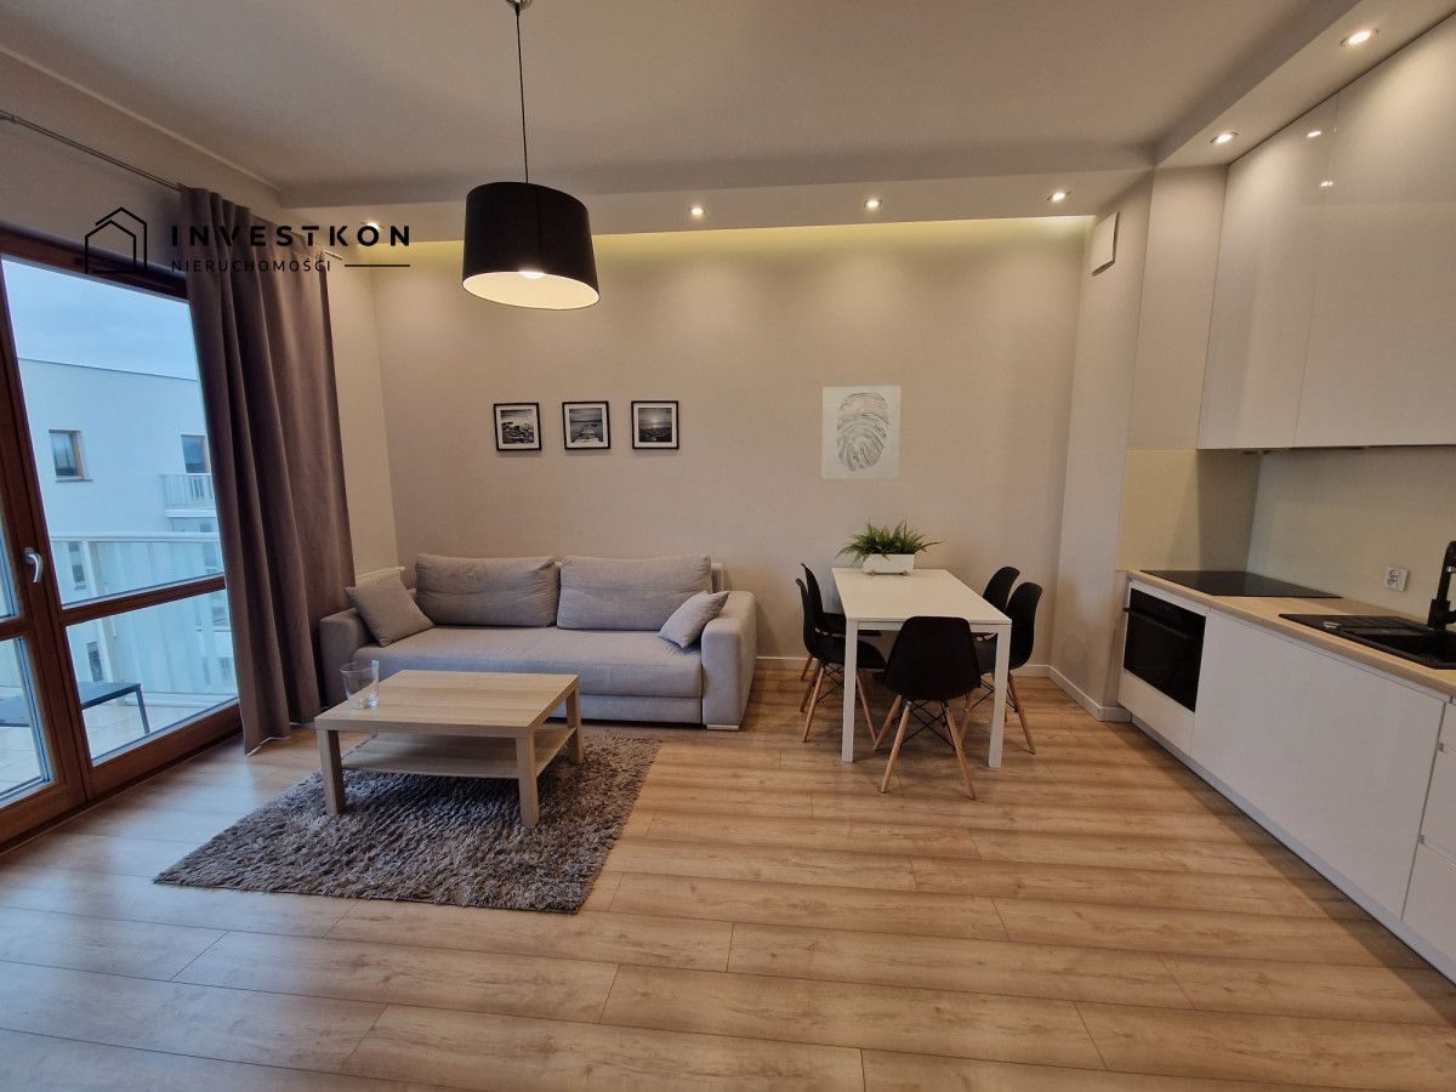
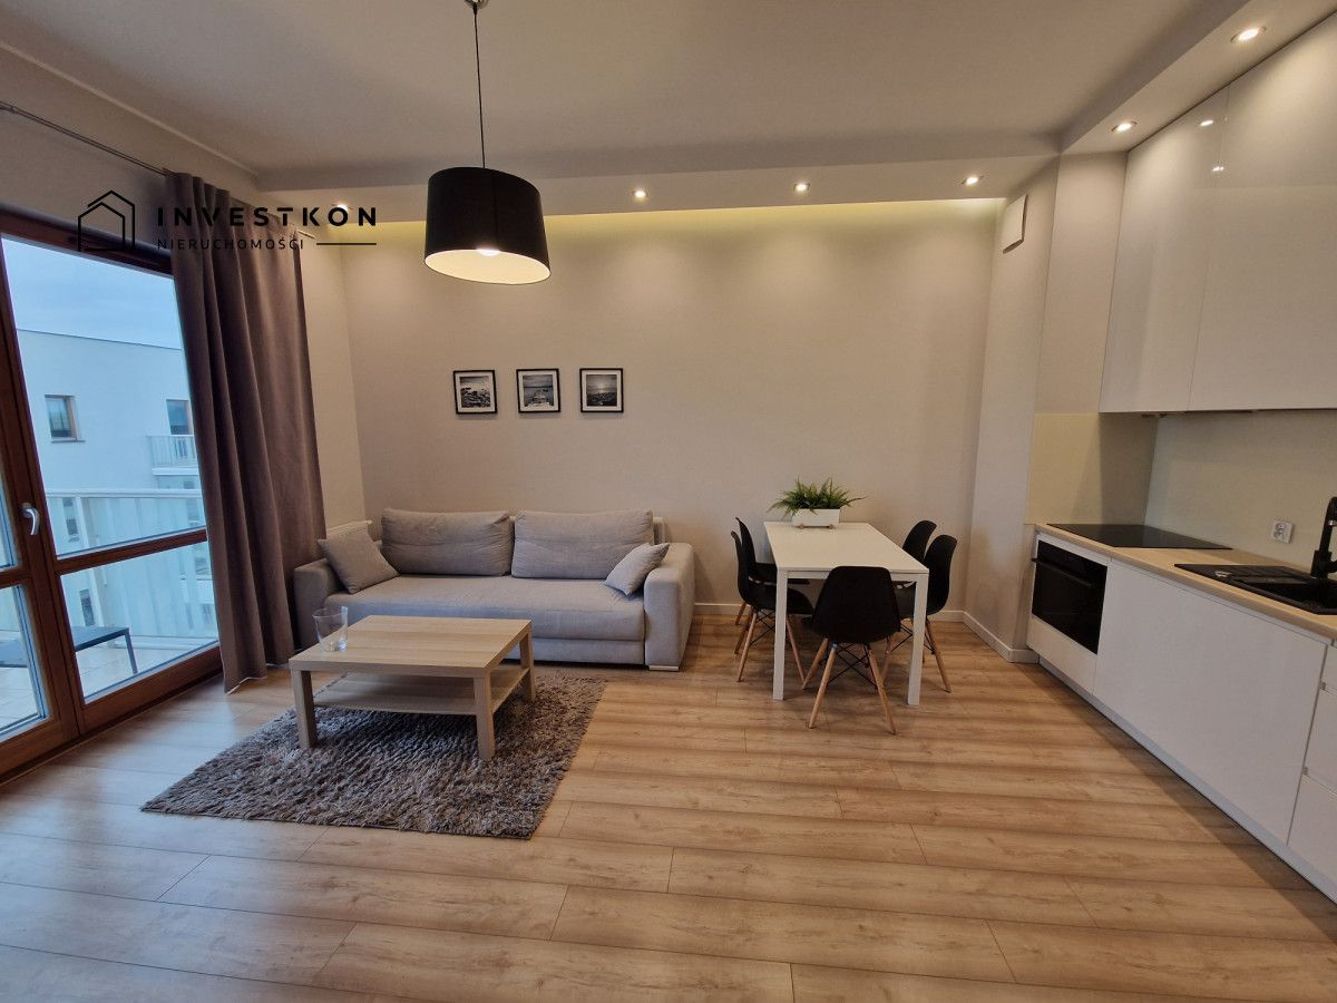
- wall art [820,385,903,480]
